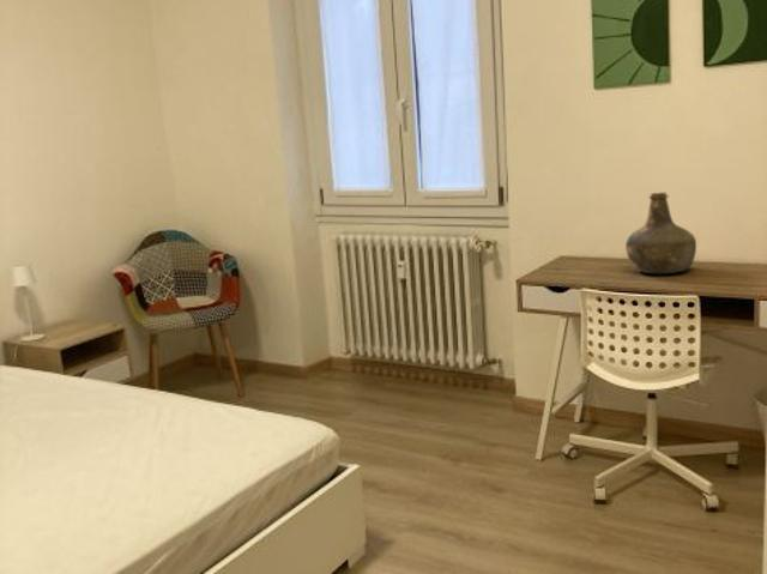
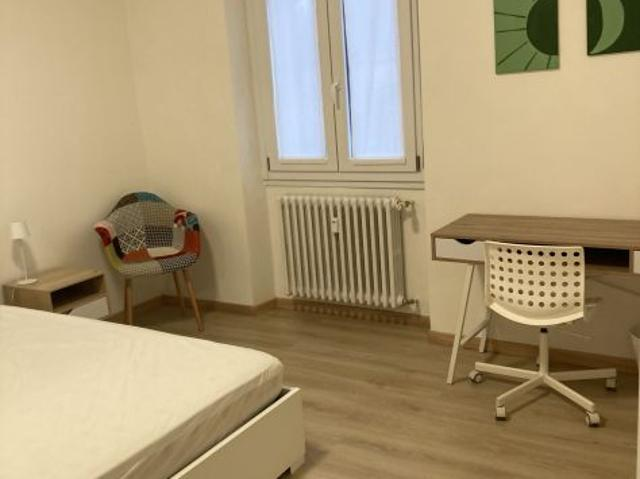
- bottle [624,192,697,274]
